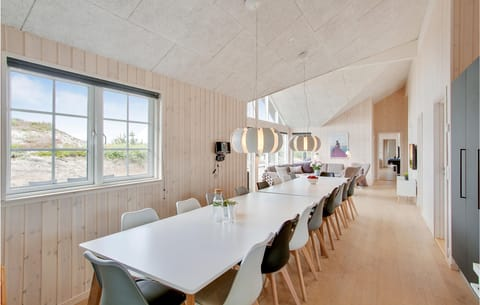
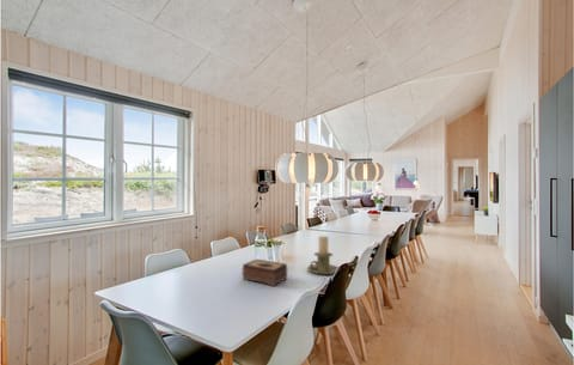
+ candle holder [306,235,340,275]
+ tissue box [242,258,288,287]
